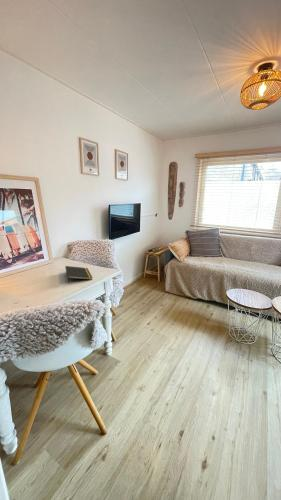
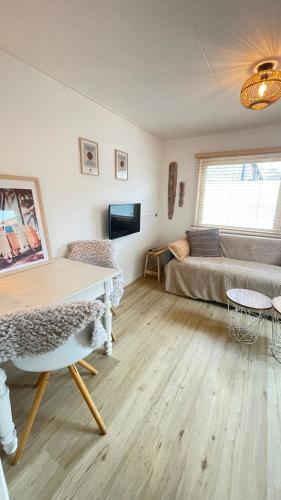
- notepad [64,265,93,284]
